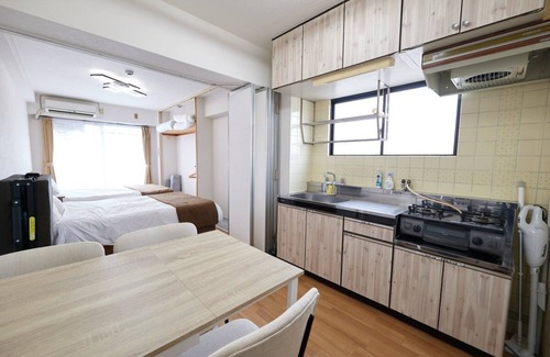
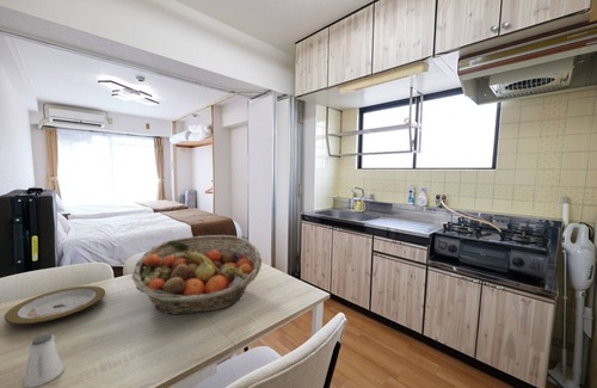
+ plate [4,284,106,326]
+ fruit basket [130,234,263,316]
+ saltshaker [23,332,66,388]
